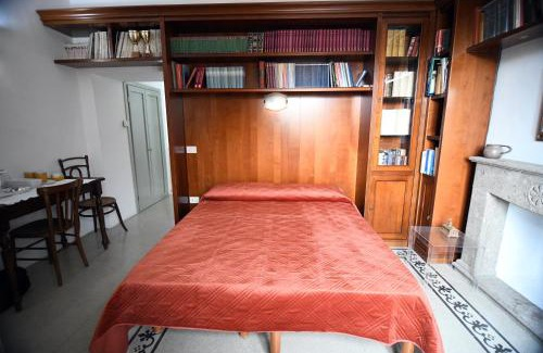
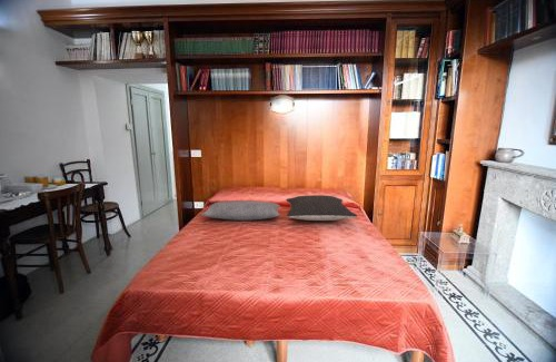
+ pillow [200,199,281,222]
+ pillow [285,194,358,222]
